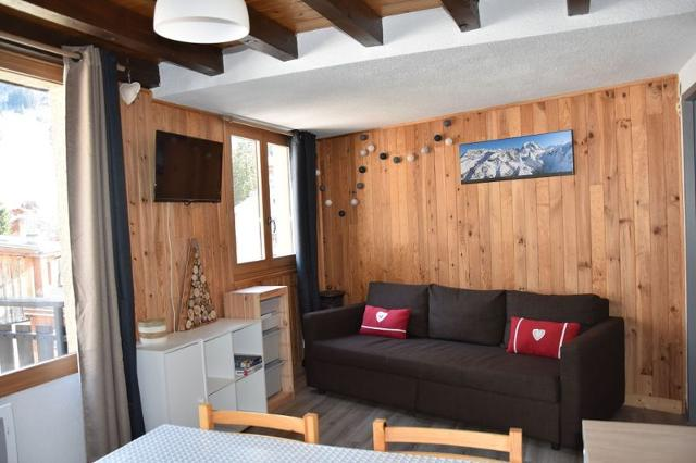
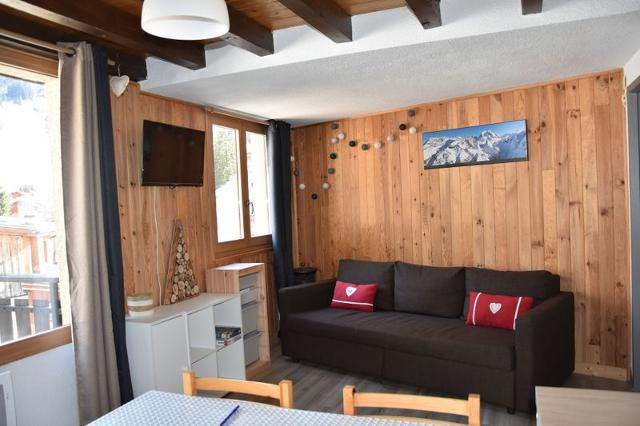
+ pen [219,404,241,426]
